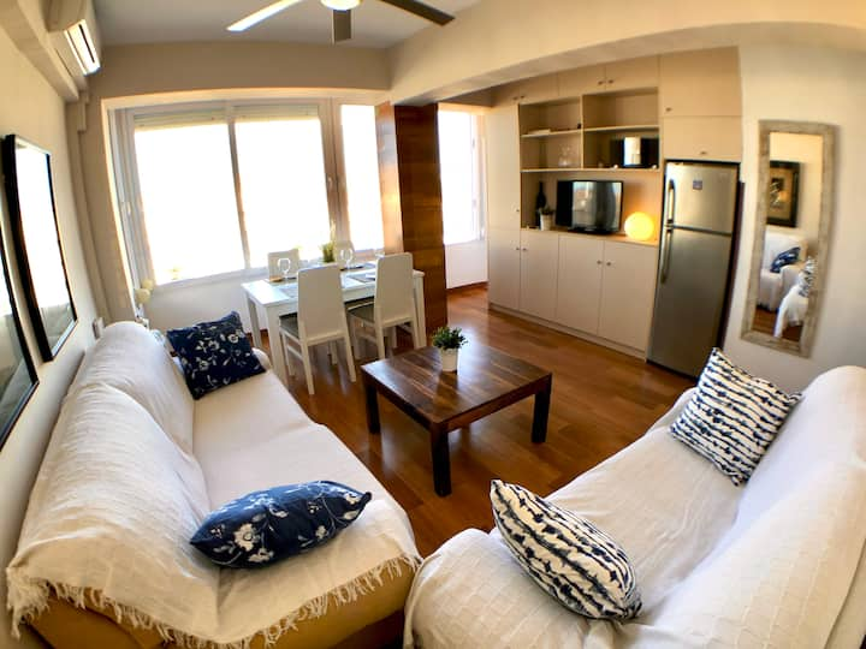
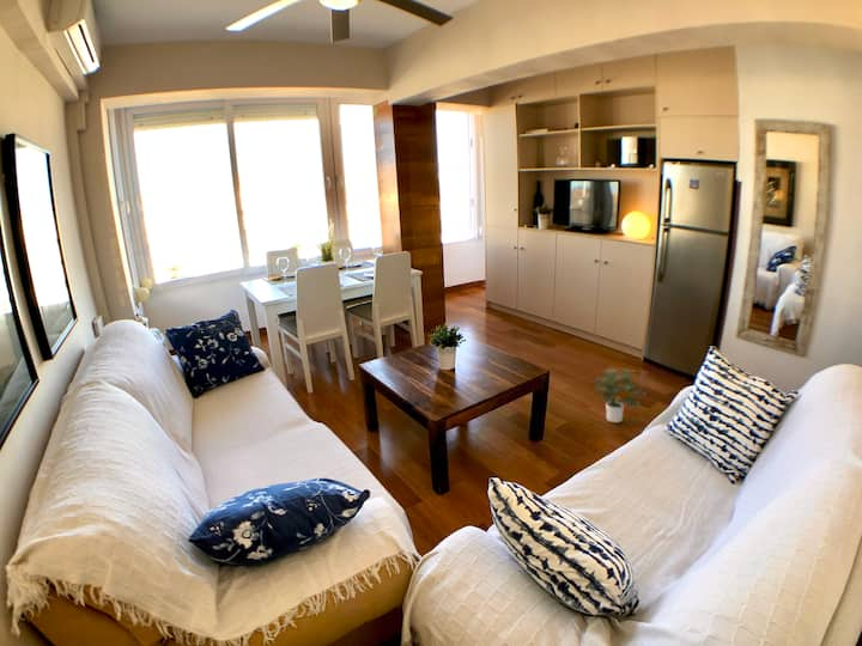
+ potted plant [593,367,648,423]
